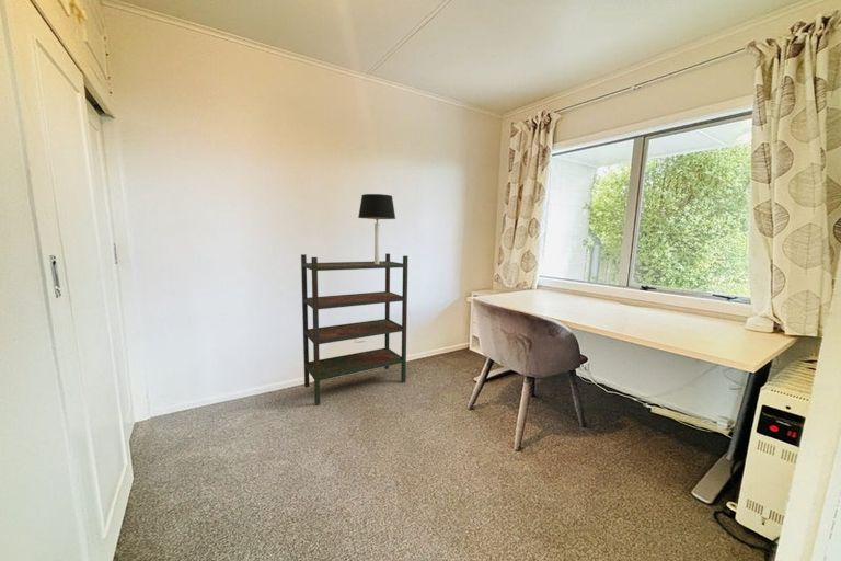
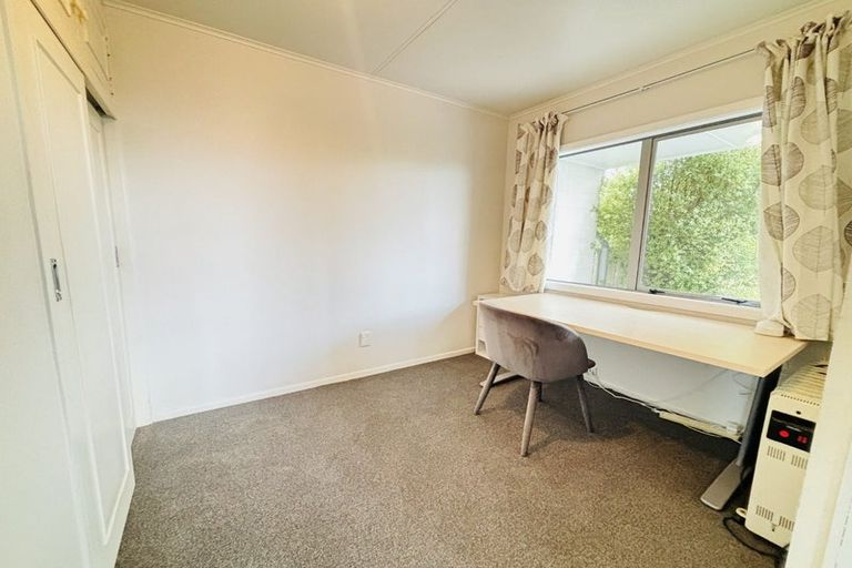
- bookshelf [300,252,408,405]
- table lamp [357,193,396,264]
